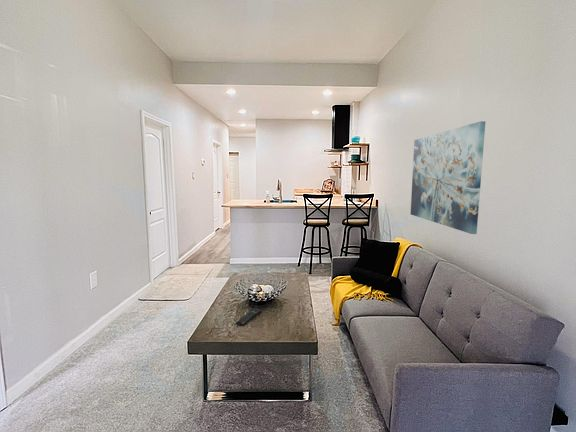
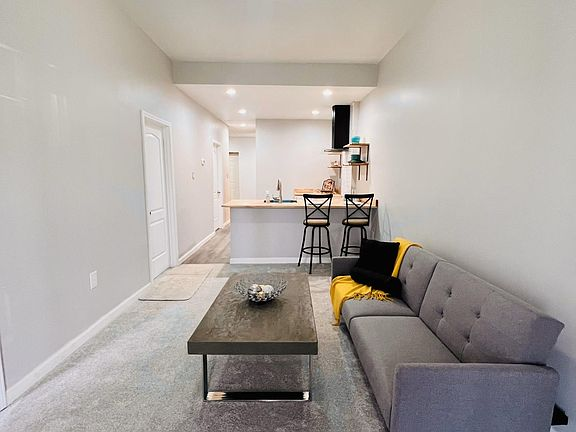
- remote control [235,307,263,327]
- wall art [410,120,487,235]
